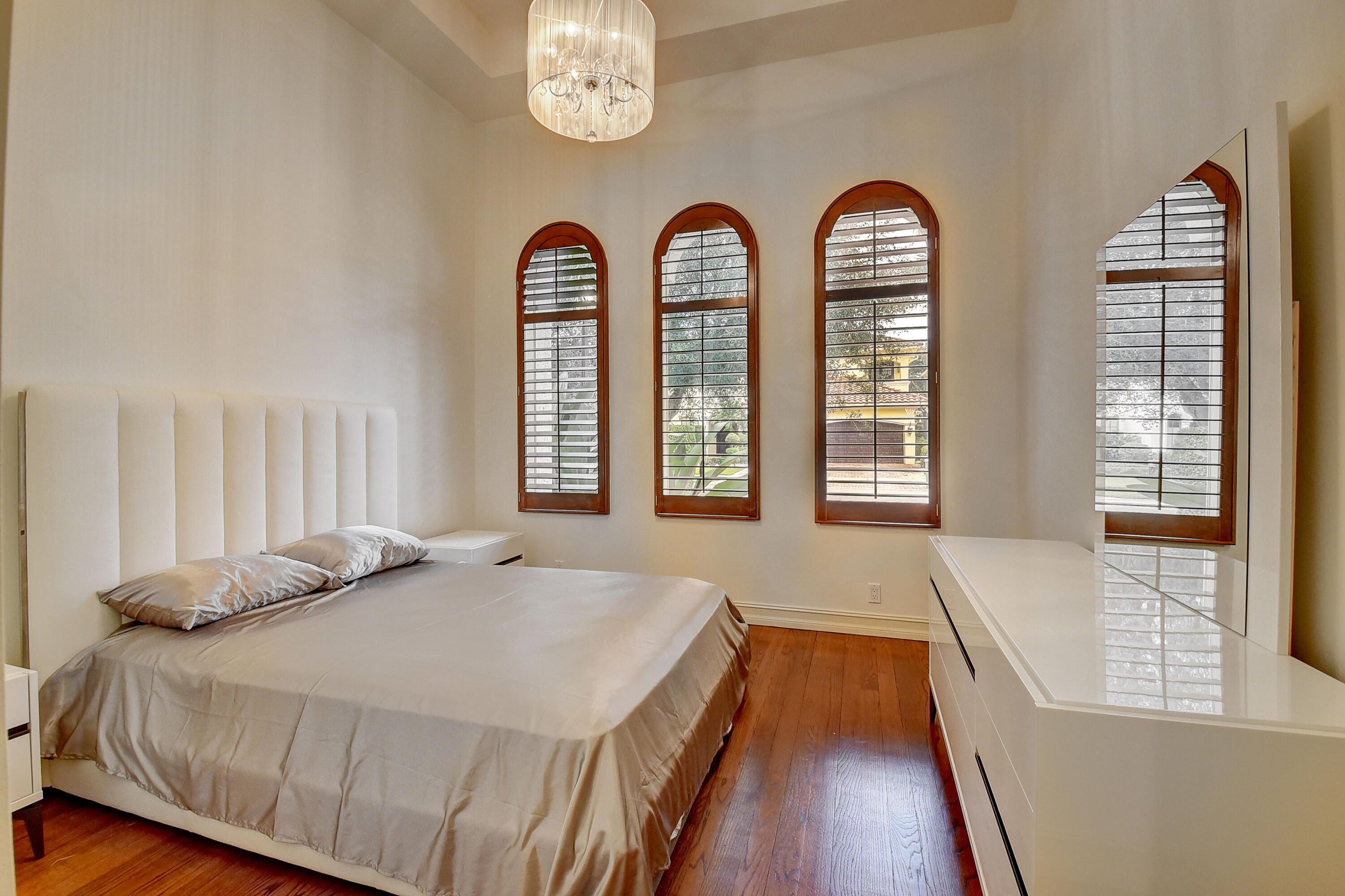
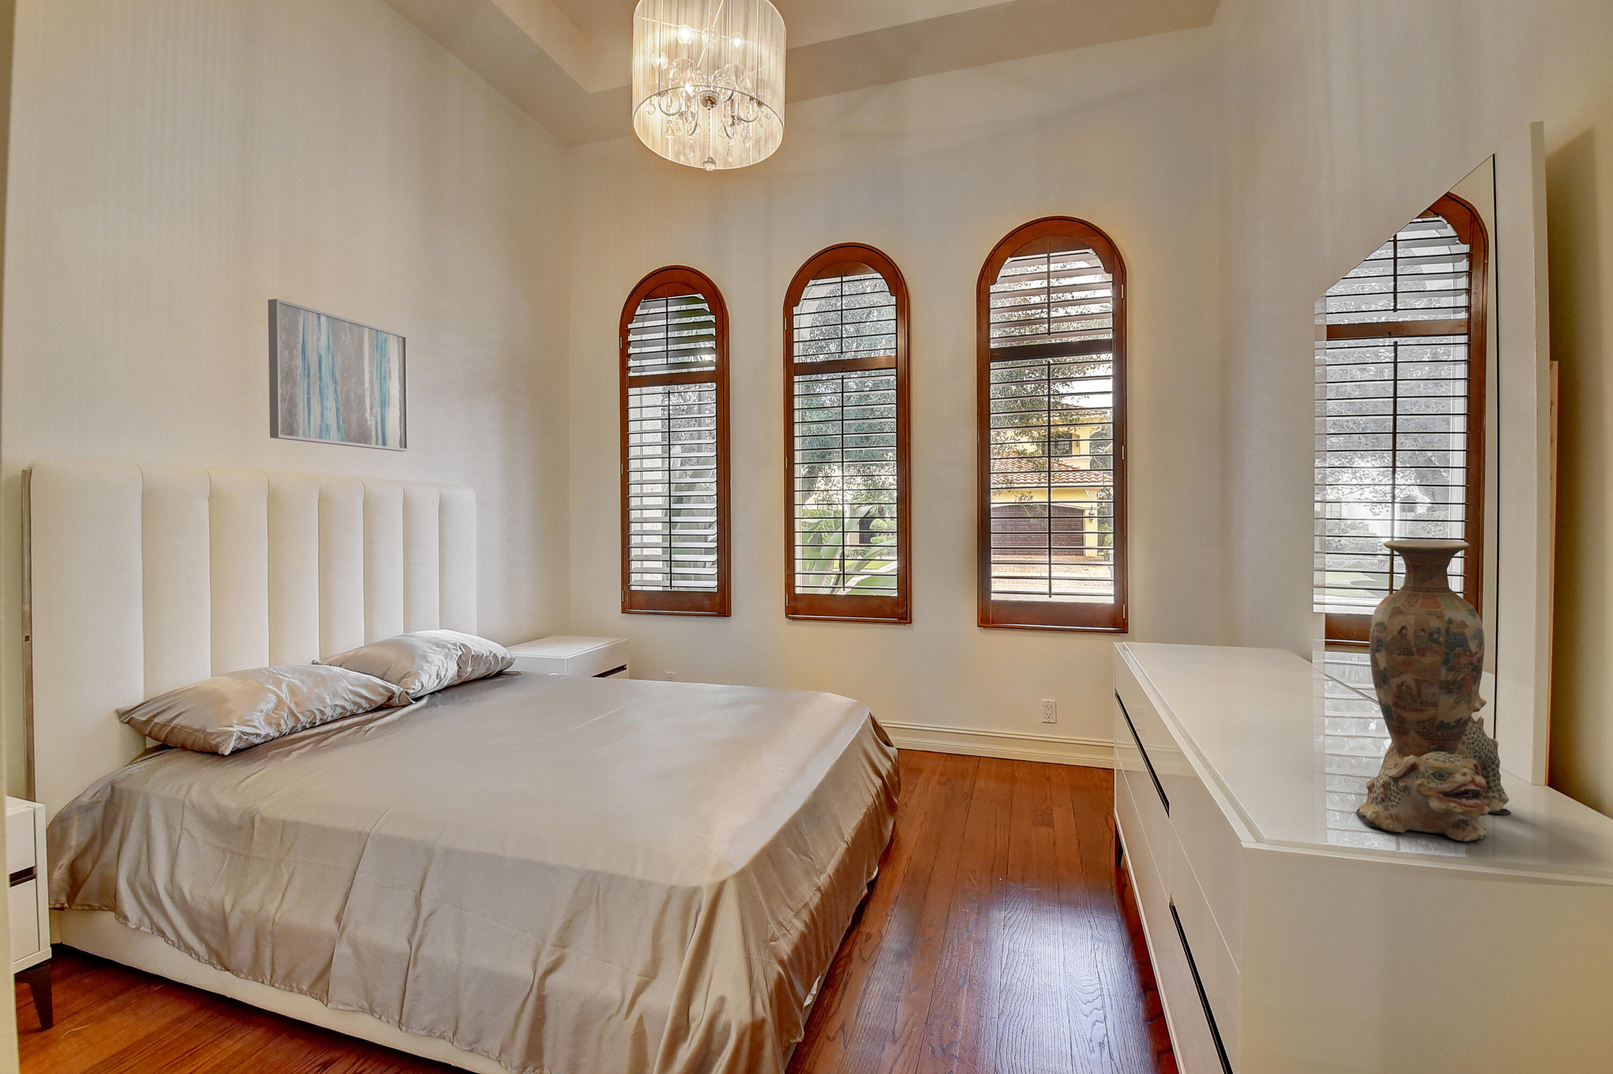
+ wall art [267,298,409,452]
+ vase with dog figurine [1355,539,1512,841]
